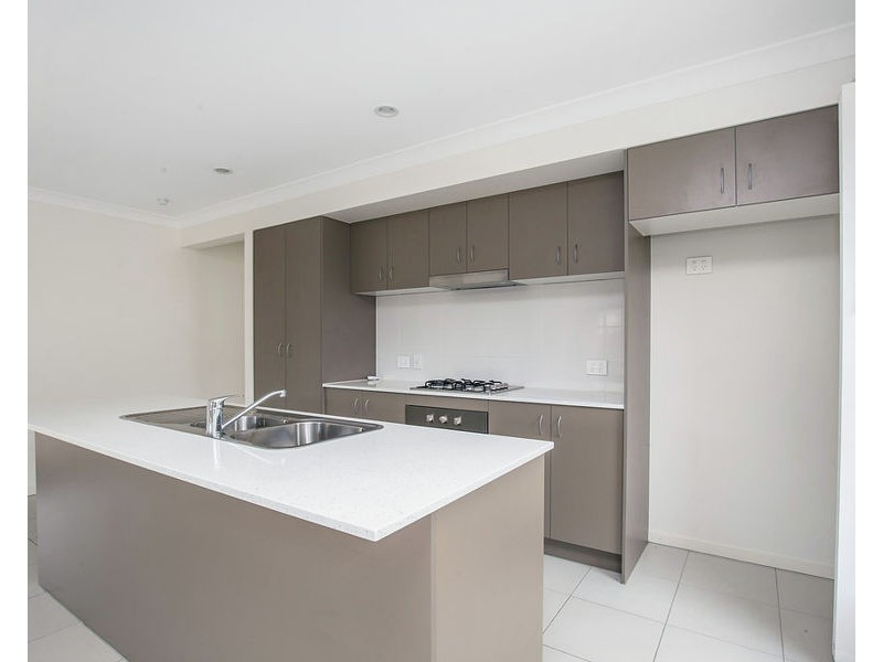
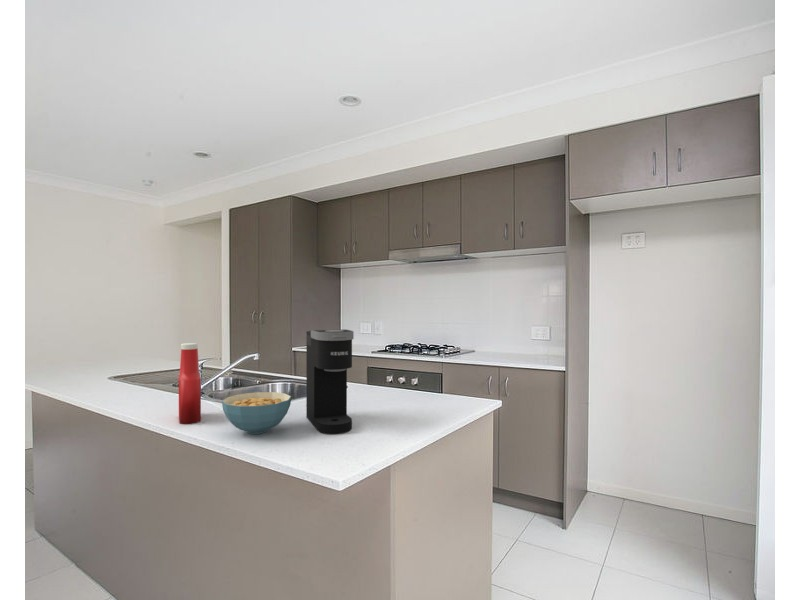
+ cereal bowl [221,391,292,435]
+ soap bottle [178,342,202,425]
+ coffee maker [305,328,355,435]
